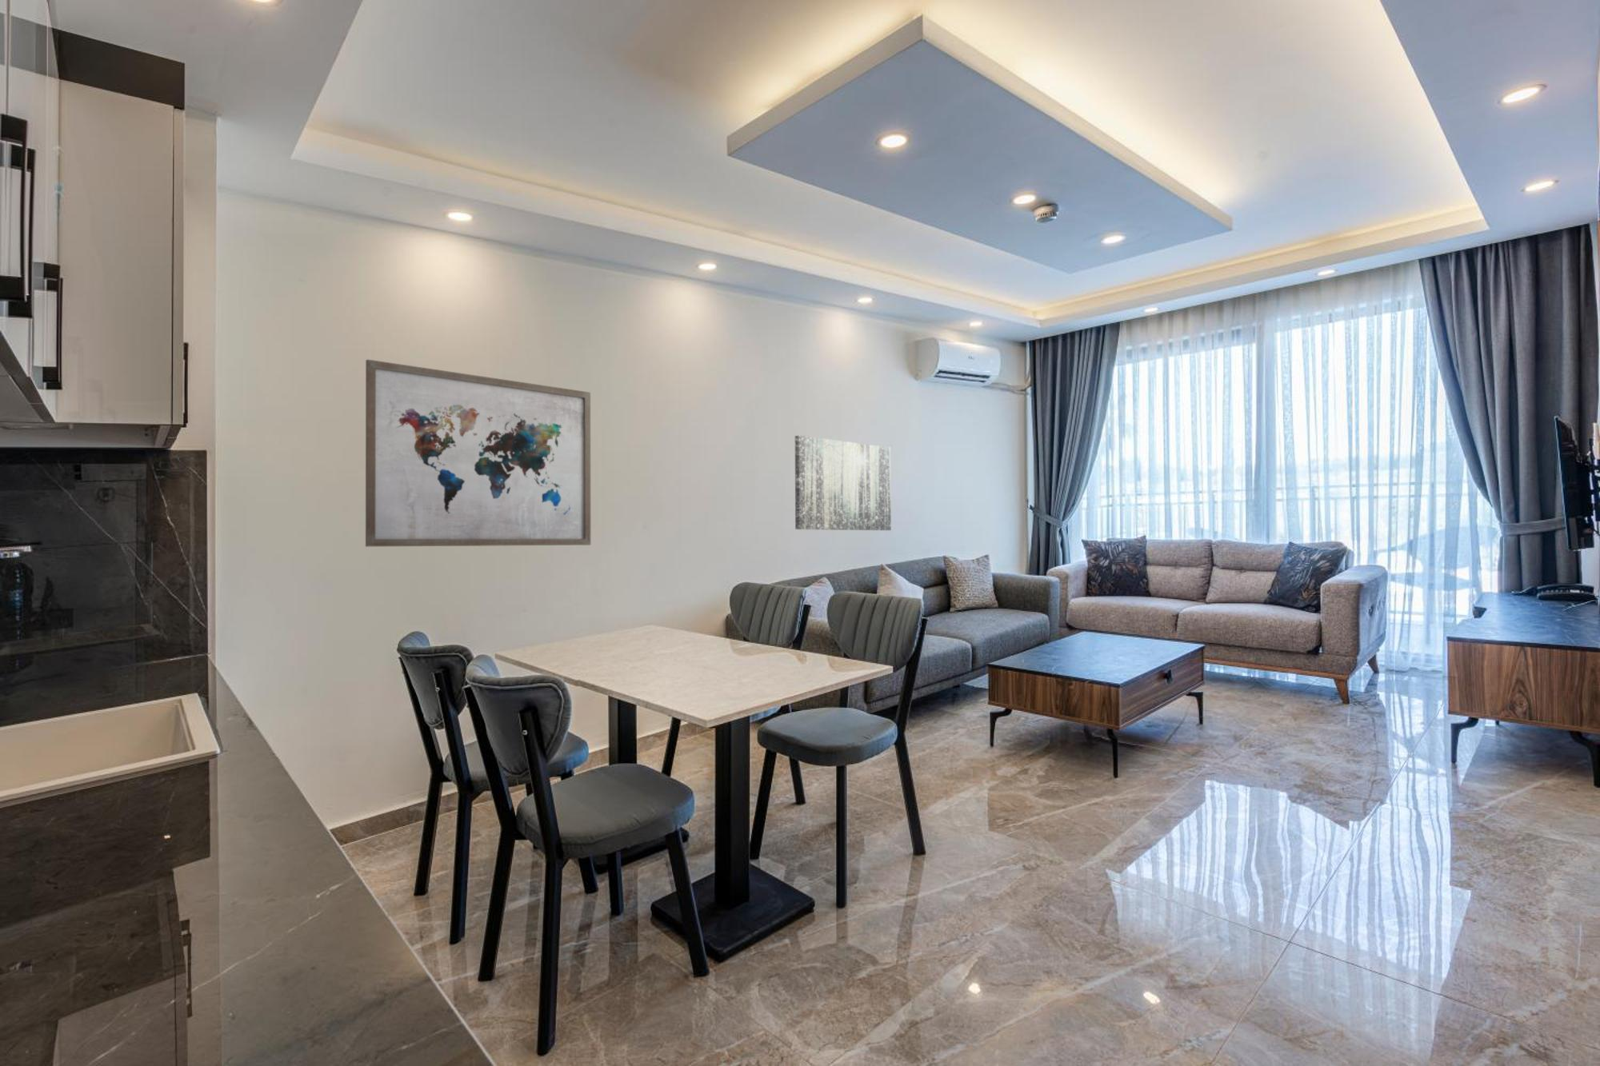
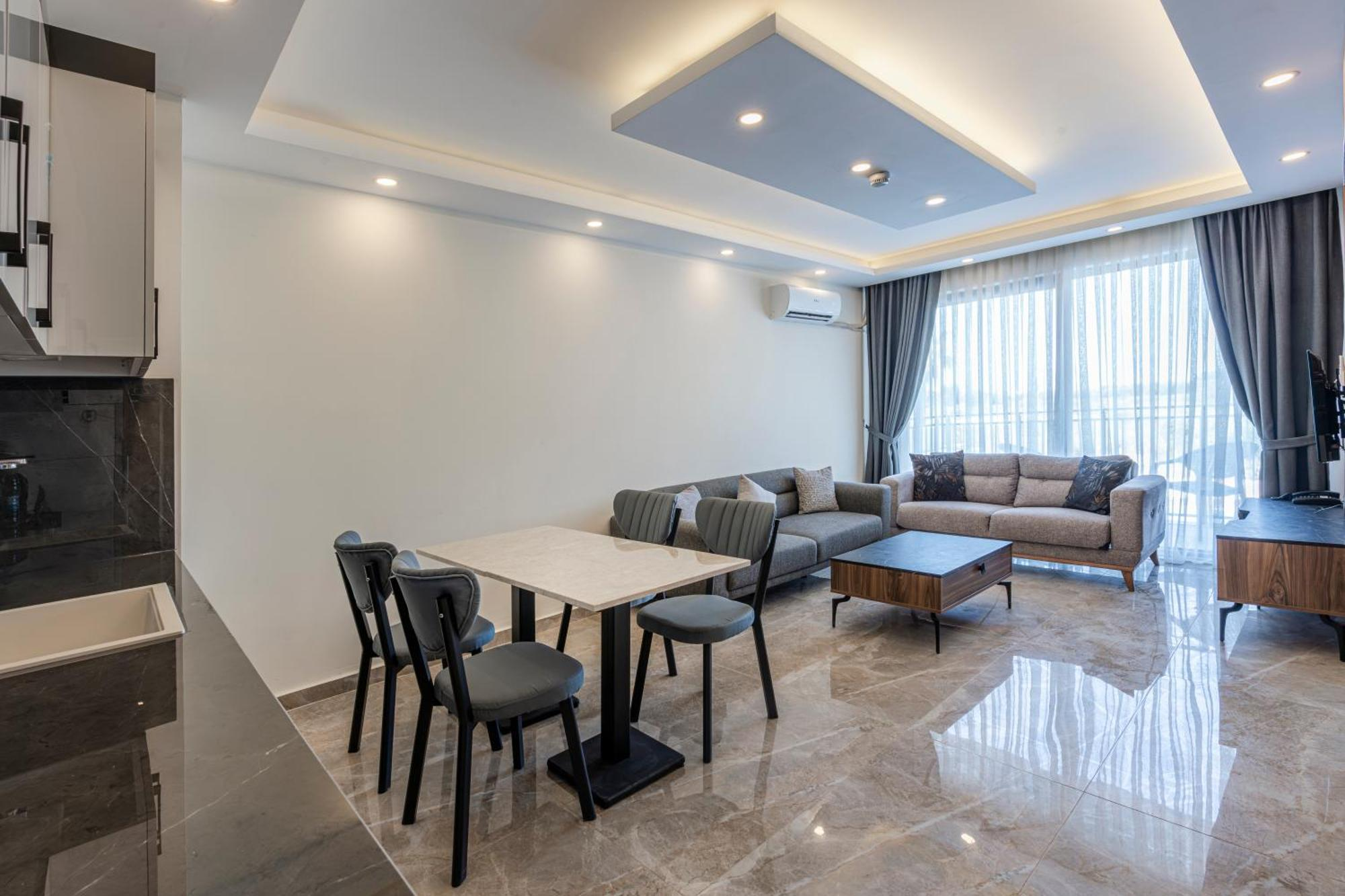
- wall art [795,434,892,531]
- wall art [365,358,591,547]
